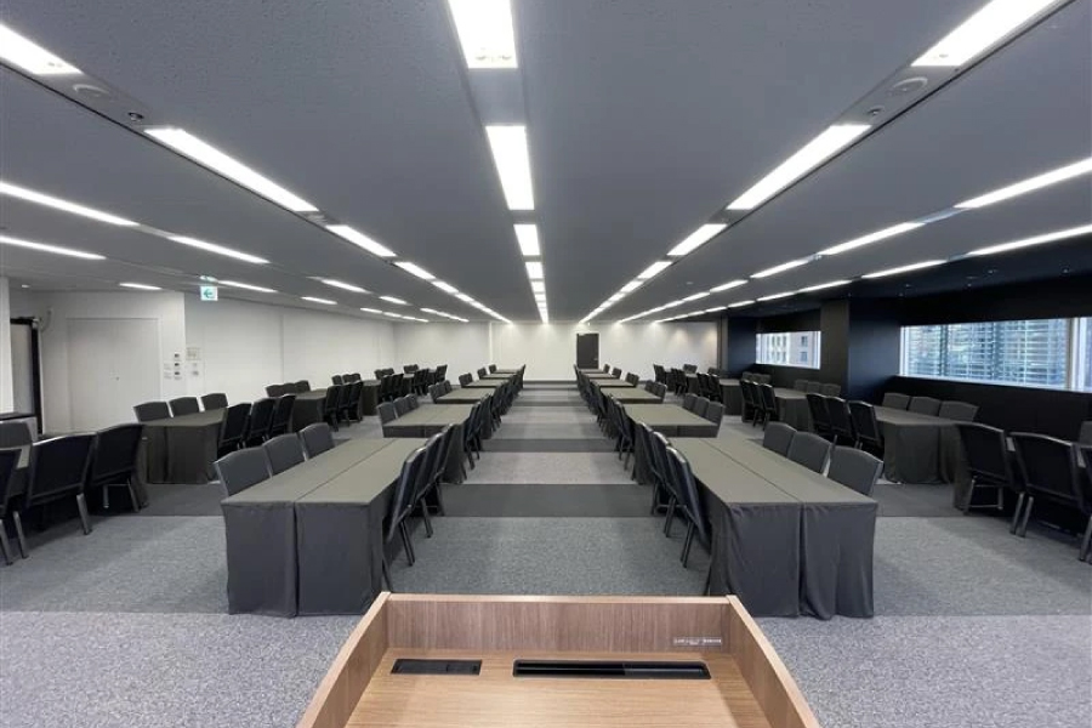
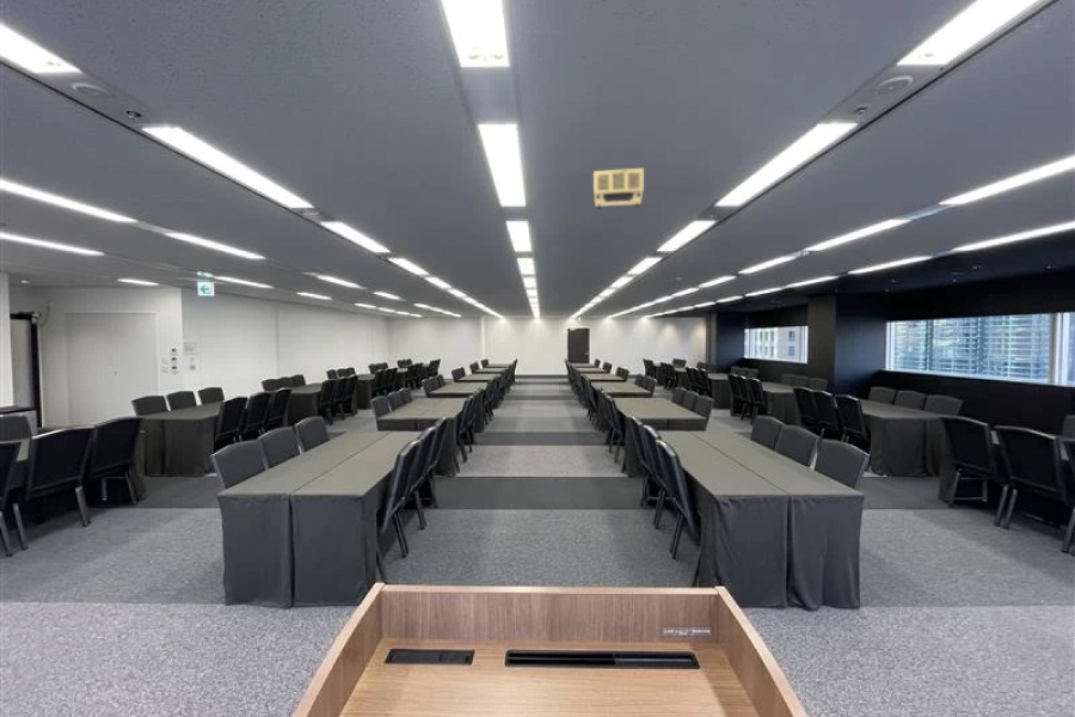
+ projector [592,167,645,222]
